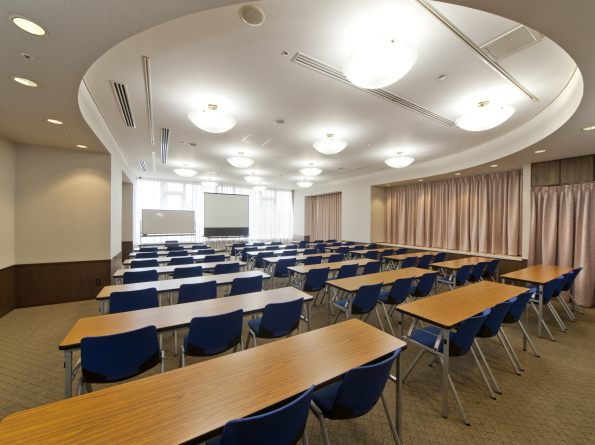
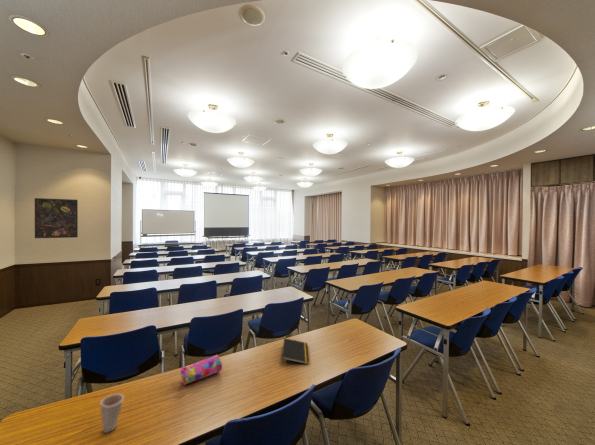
+ notepad [281,337,310,366]
+ cup [99,393,125,434]
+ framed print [34,197,79,239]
+ pencil case [179,354,223,386]
